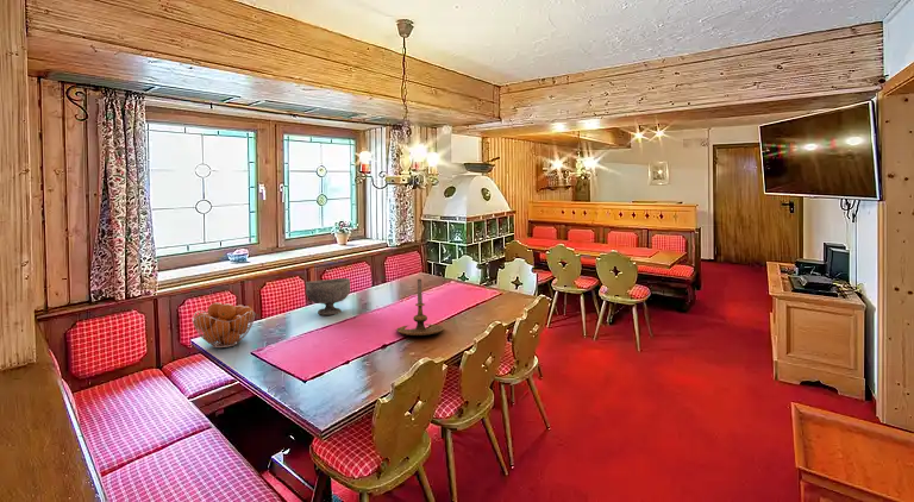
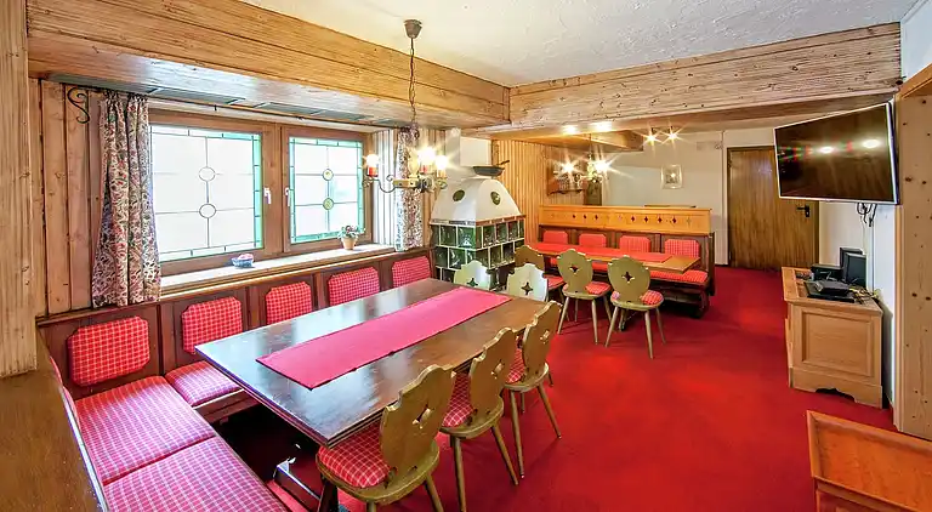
- candle holder [396,278,445,337]
- decorative bowl [305,277,351,316]
- fruit basket [192,301,257,349]
